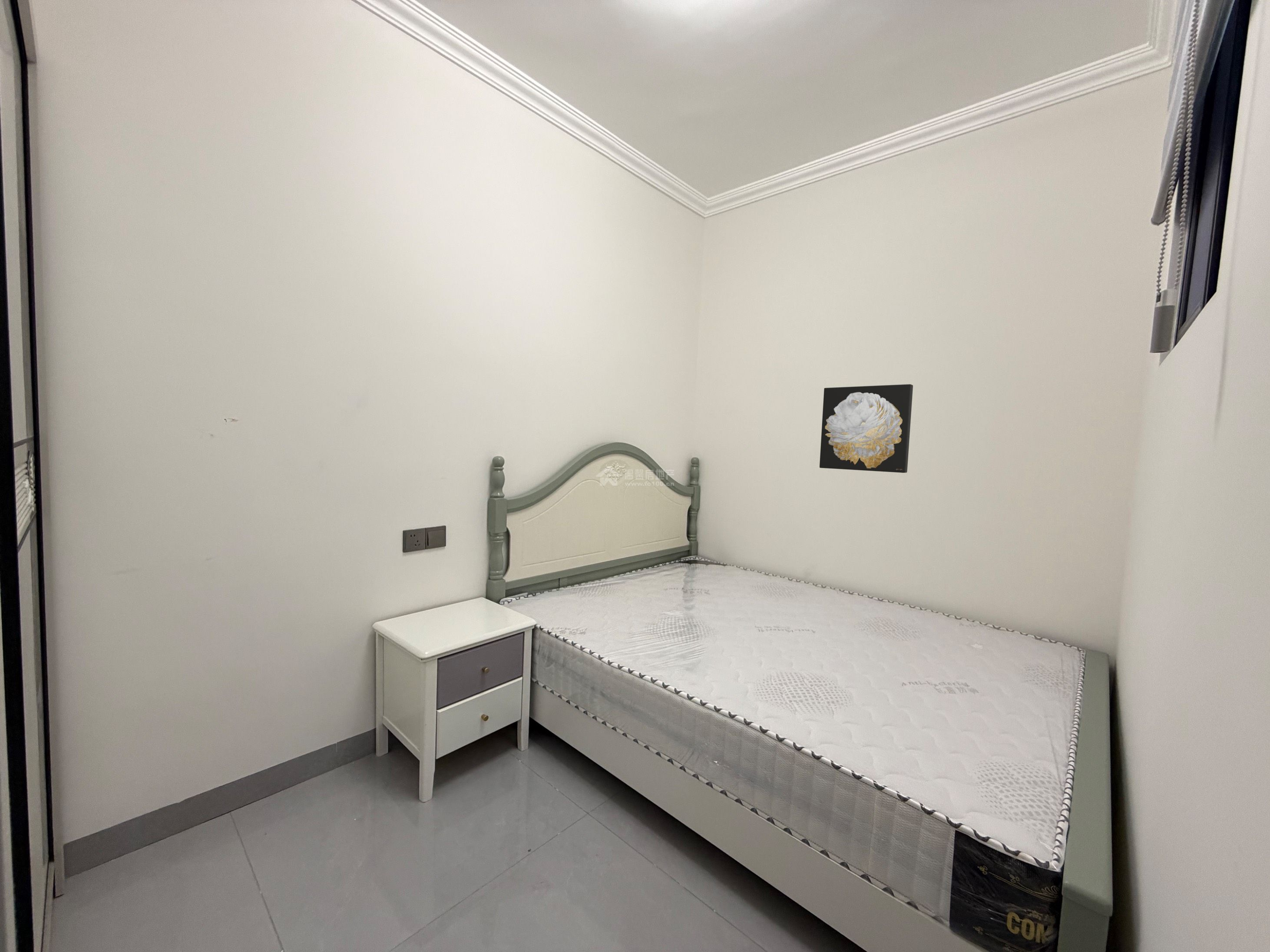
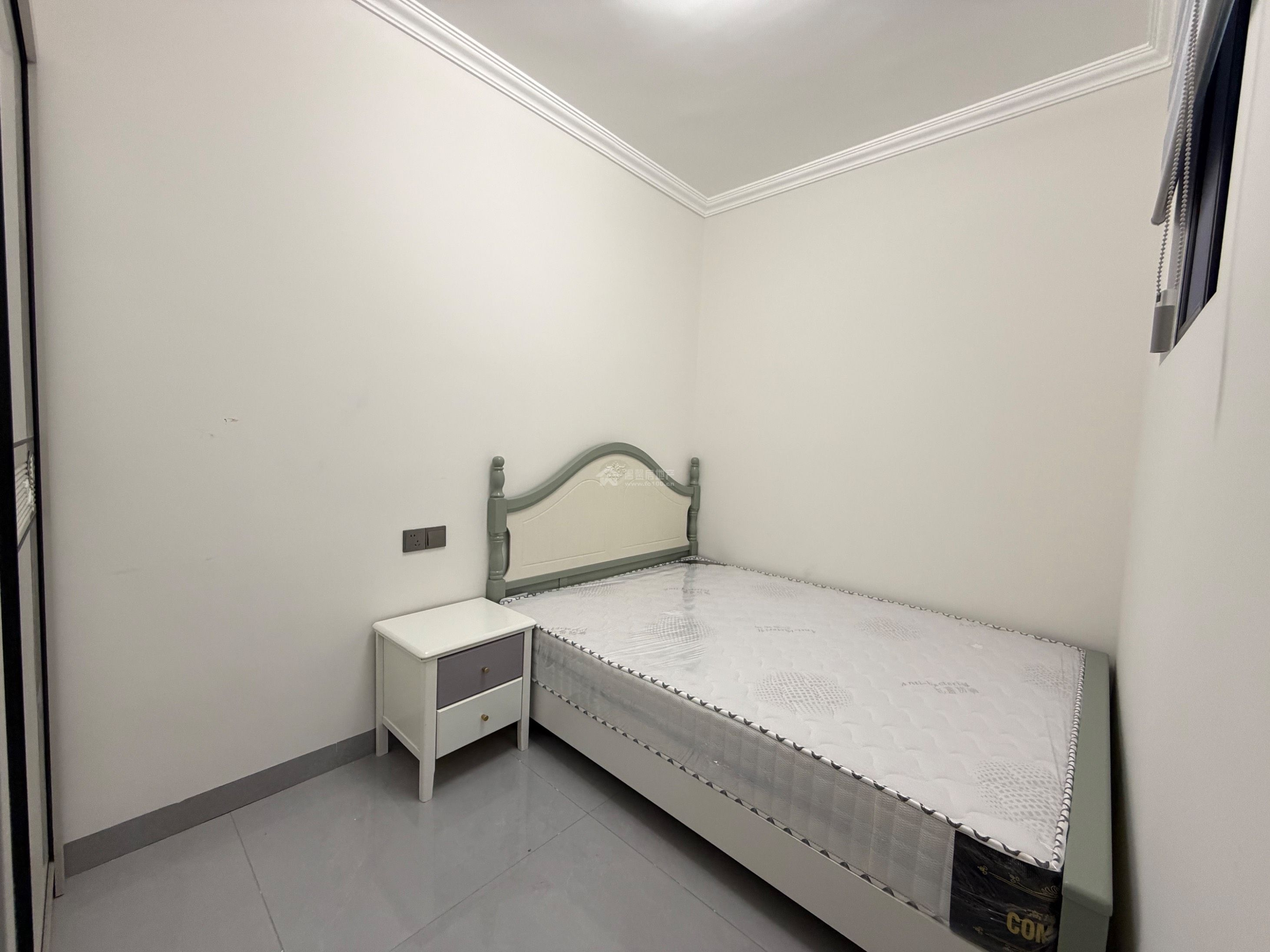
- wall art [819,384,913,473]
